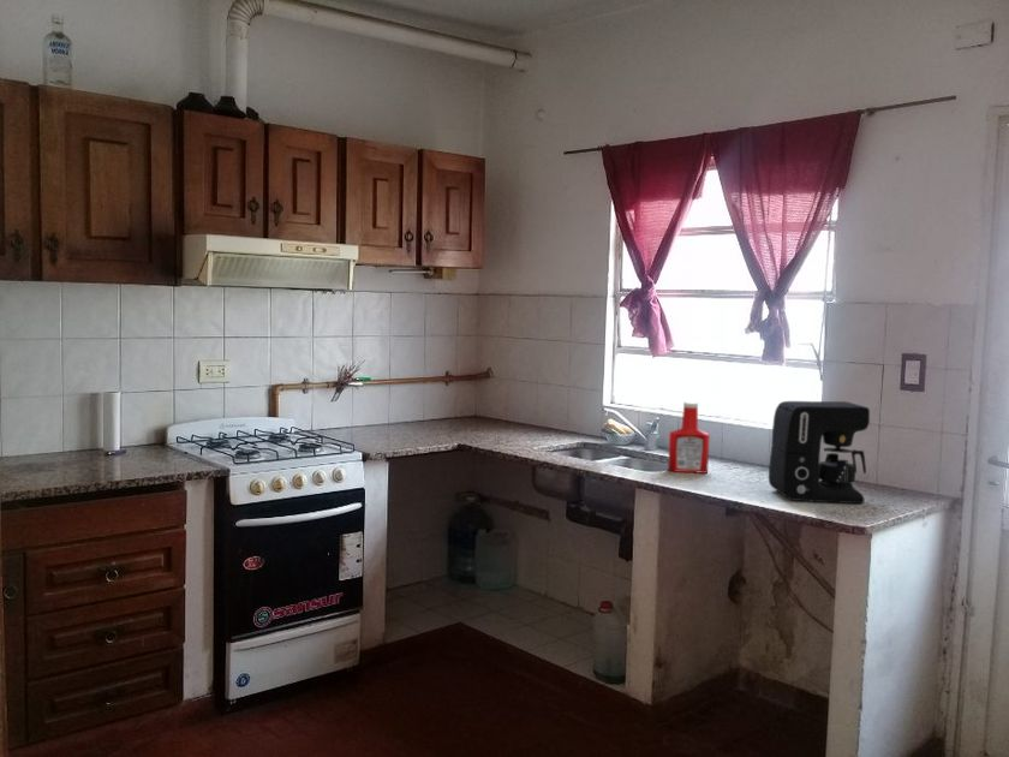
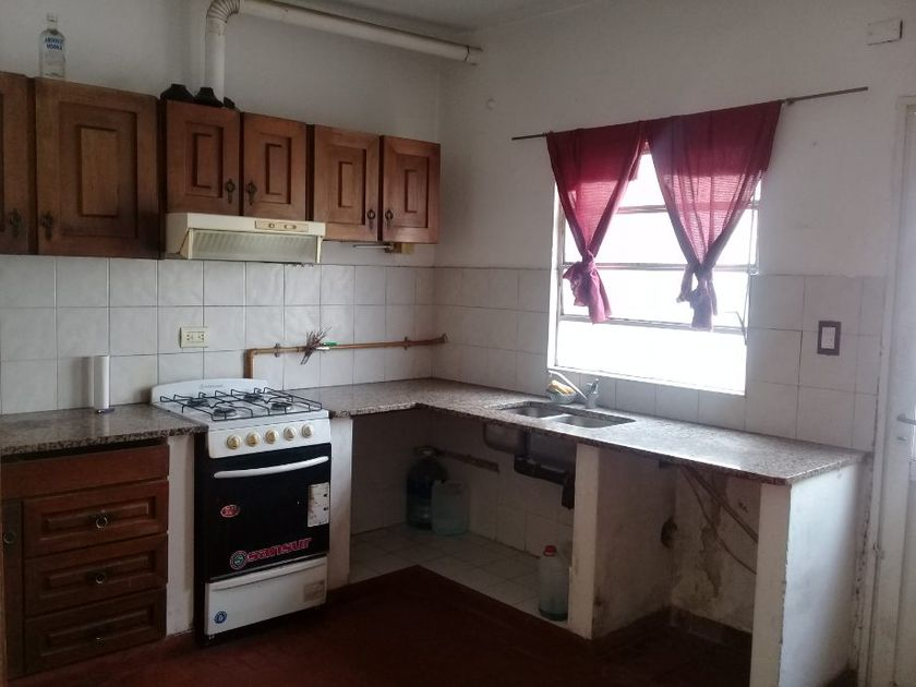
- coffee maker [768,400,871,505]
- soap bottle [667,401,711,475]
